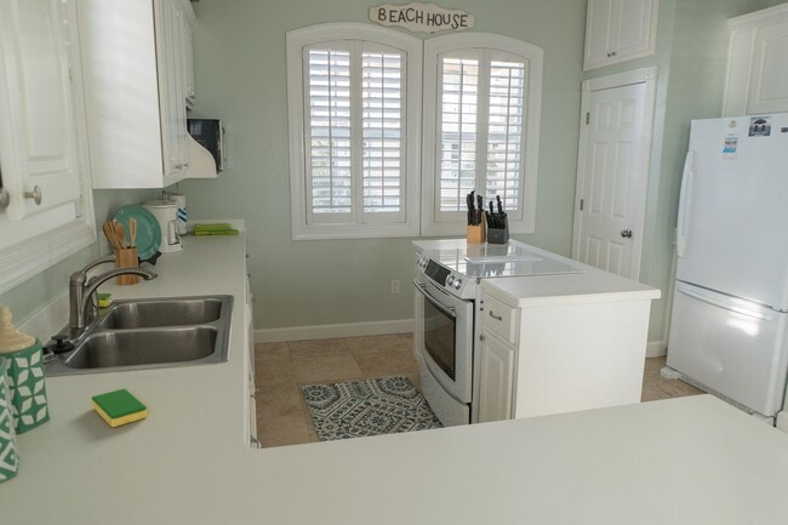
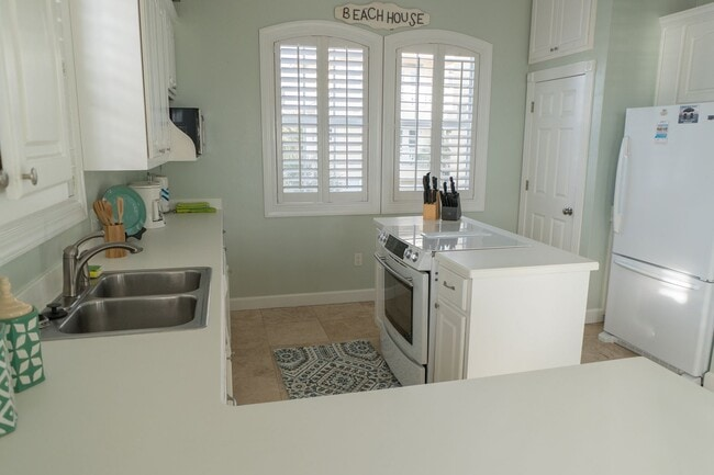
- dish sponge [91,388,148,428]
